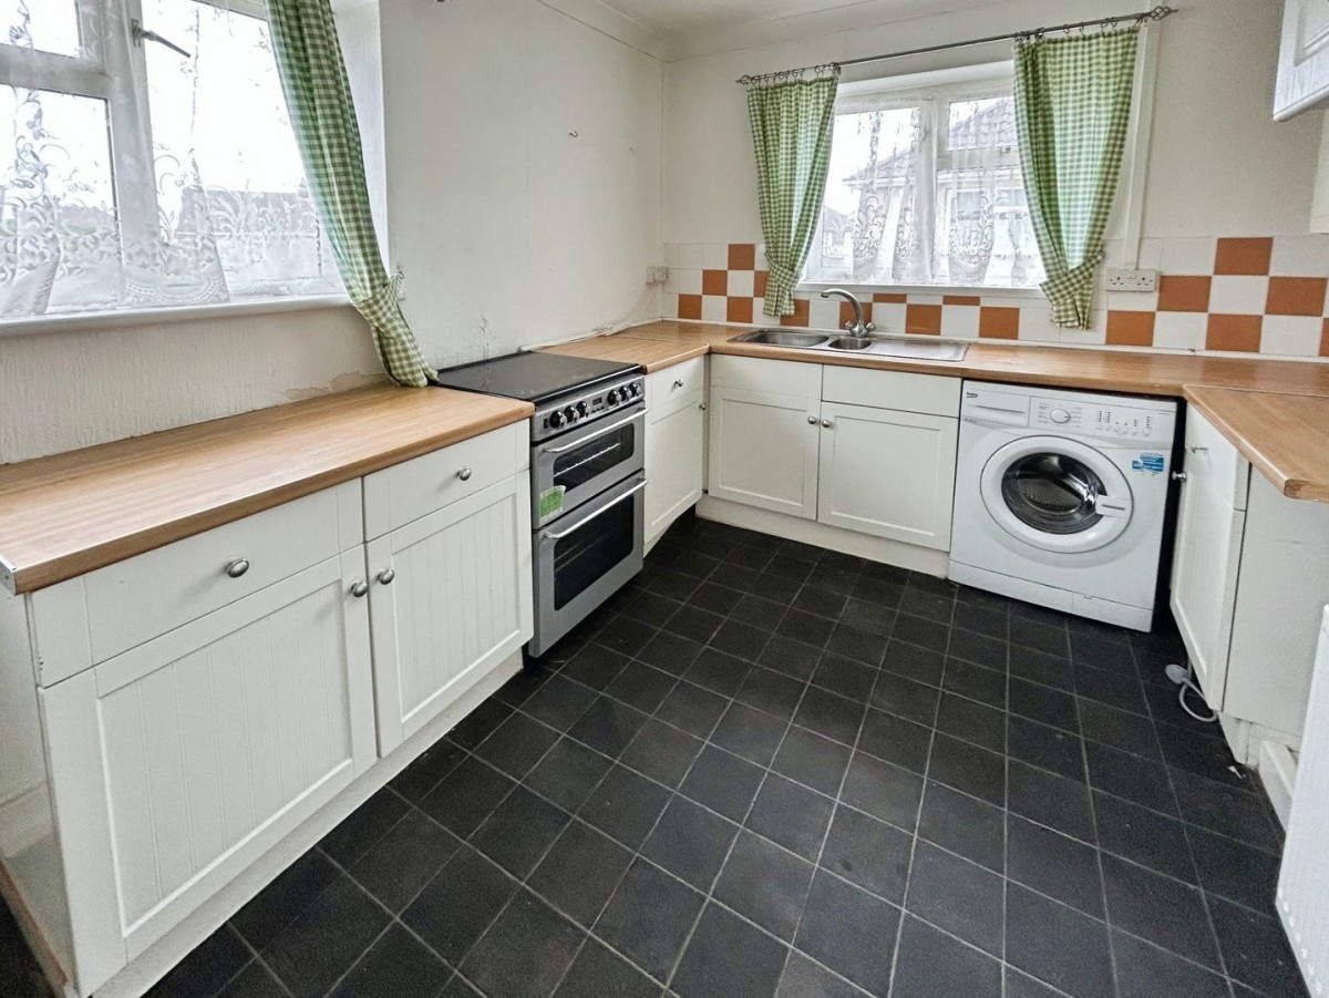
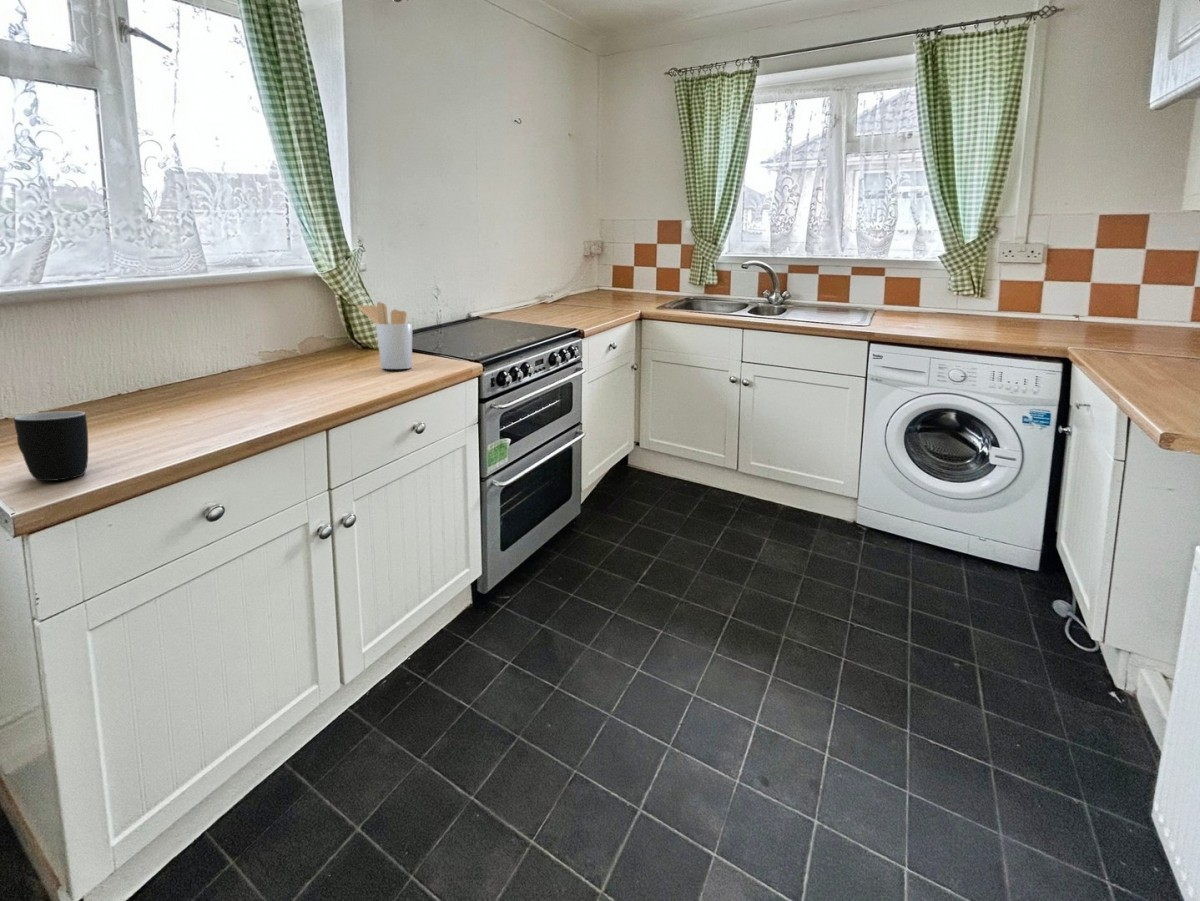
+ utensil holder [356,301,413,370]
+ mug [13,410,89,482]
